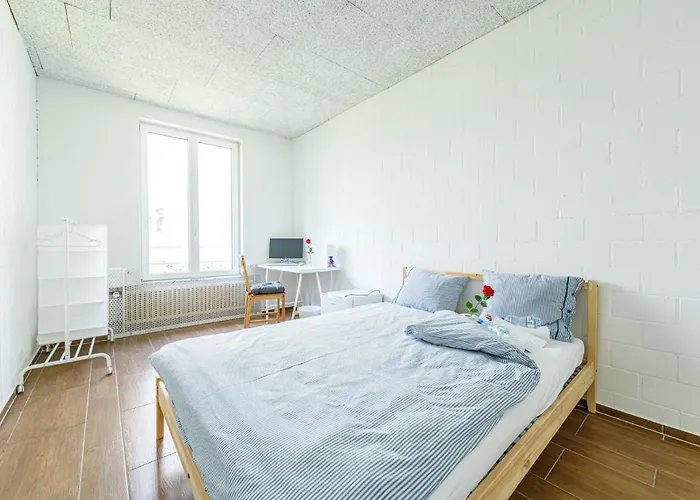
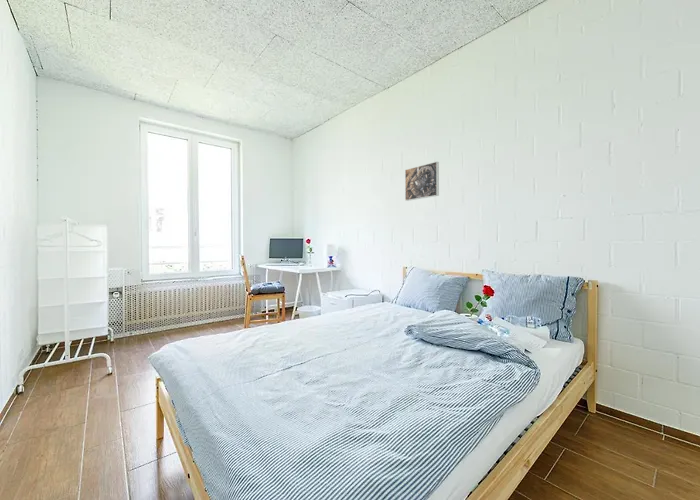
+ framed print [404,161,440,202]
